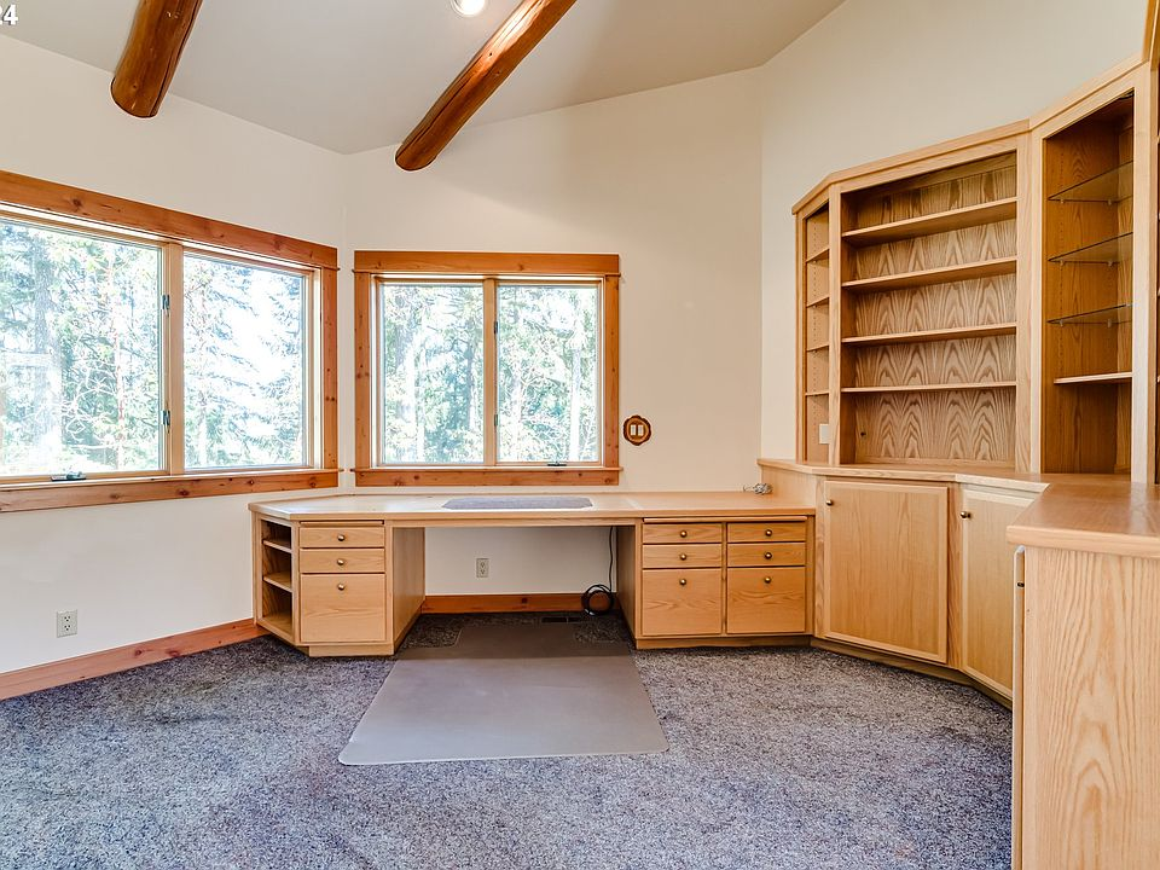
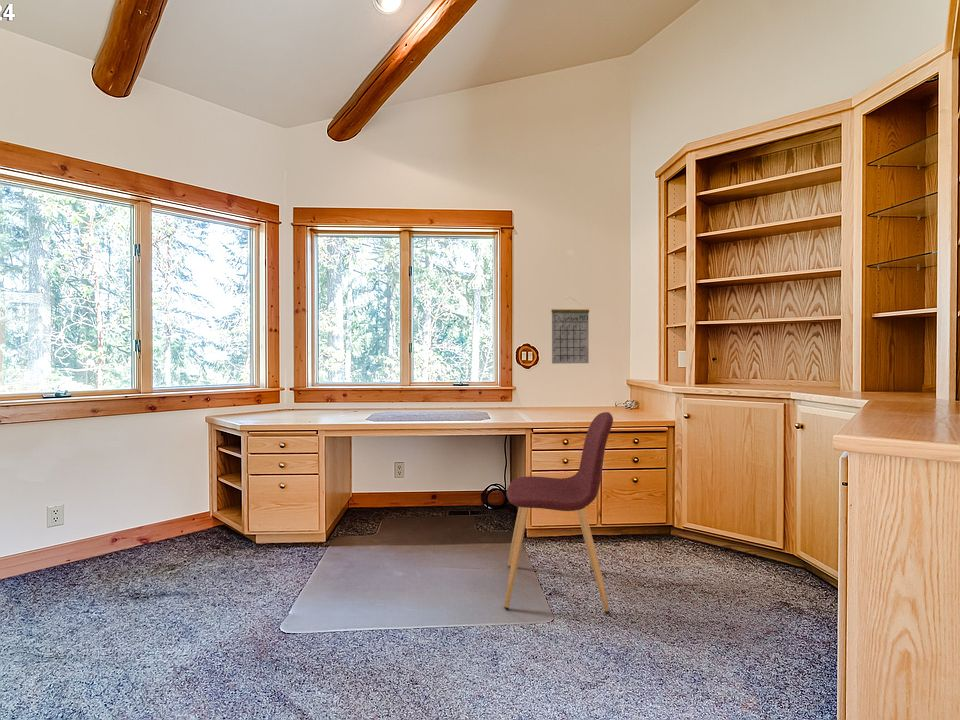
+ calendar [550,296,590,365]
+ chair [503,411,614,614]
